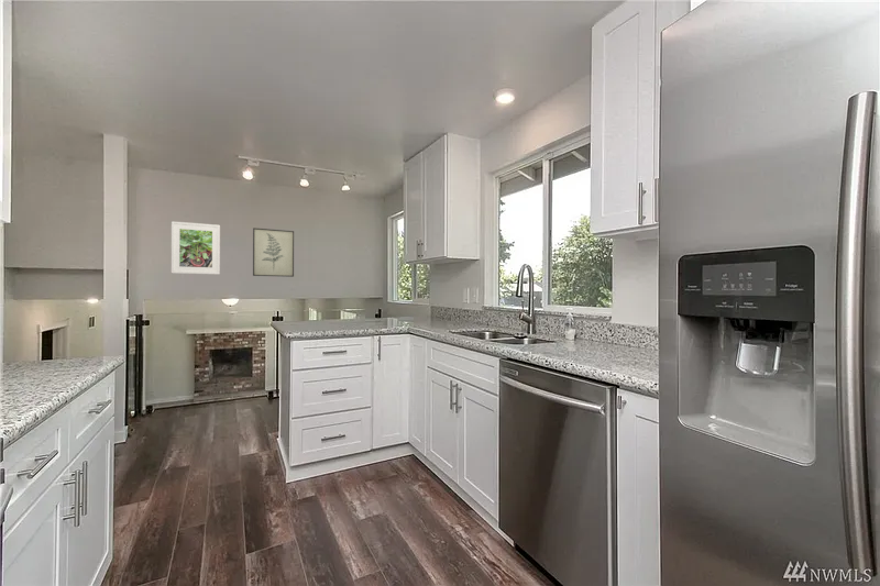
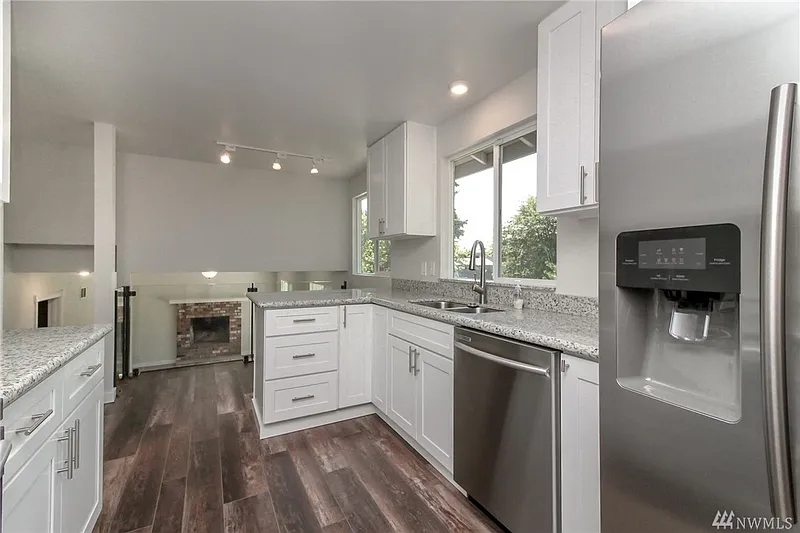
- wall art [252,228,295,278]
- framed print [170,221,221,276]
